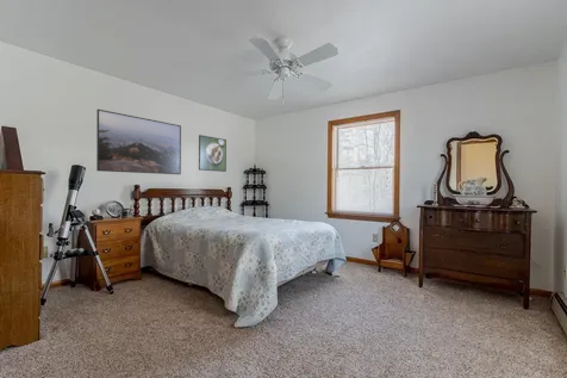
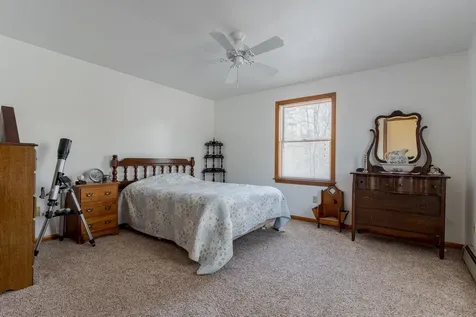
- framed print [95,109,182,175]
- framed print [198,134,228,173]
